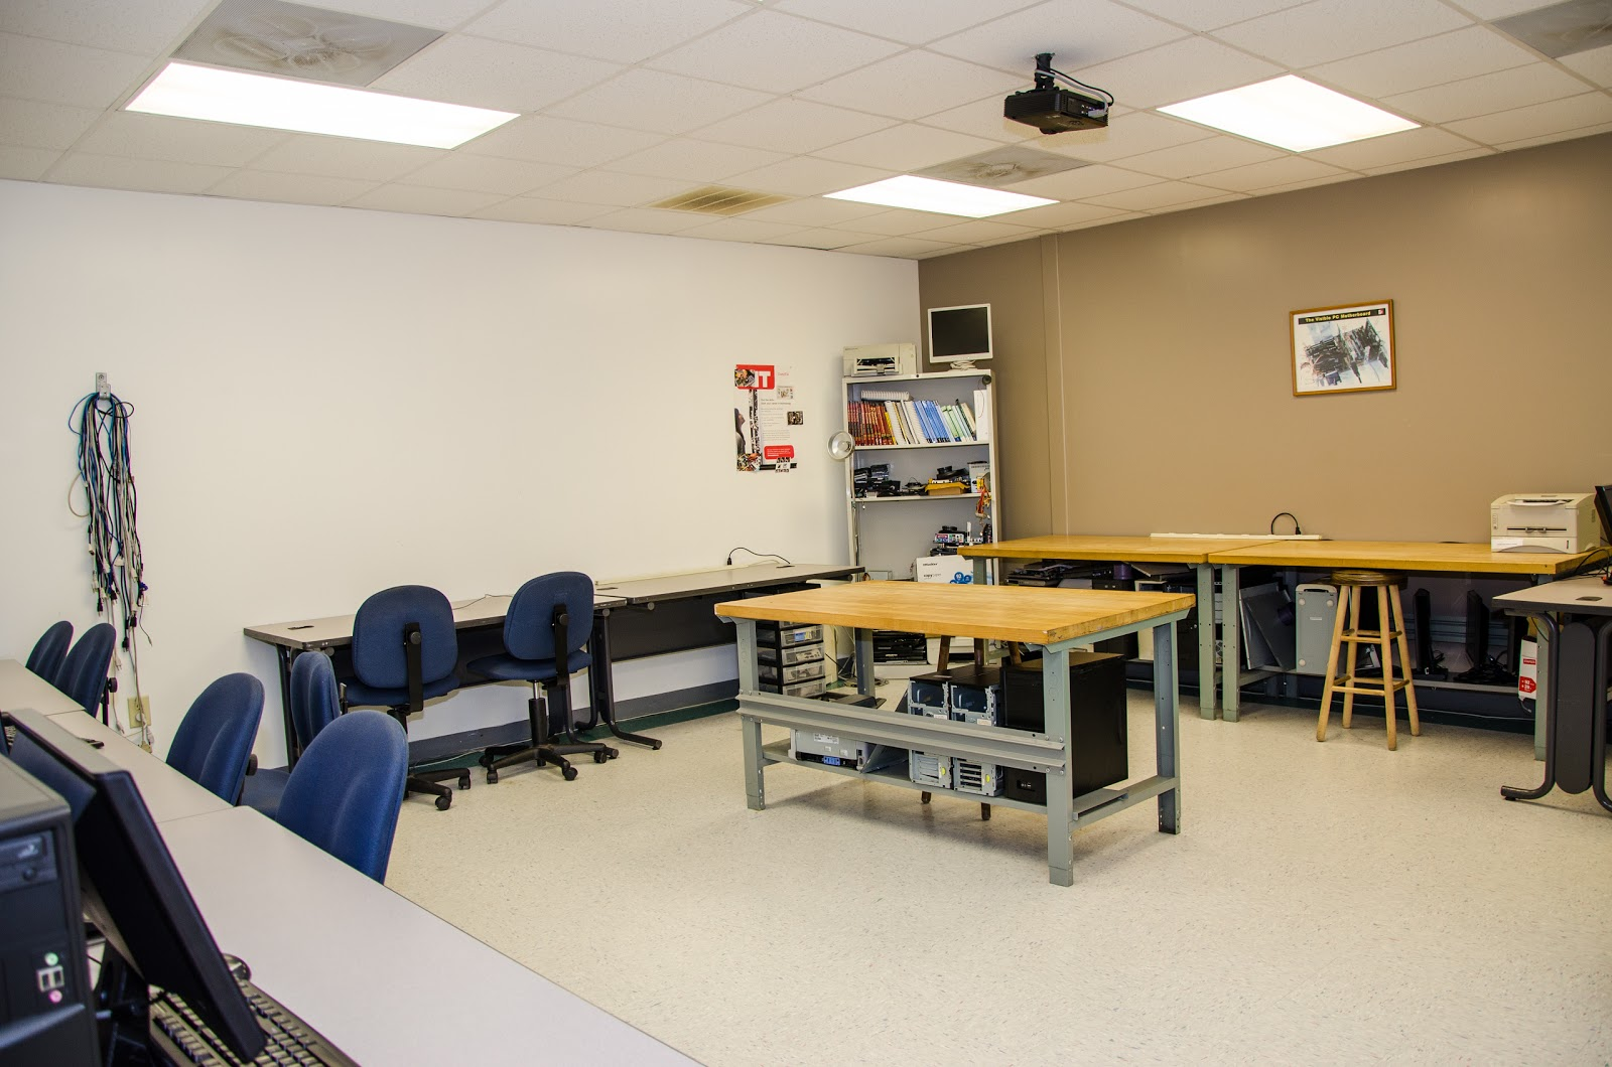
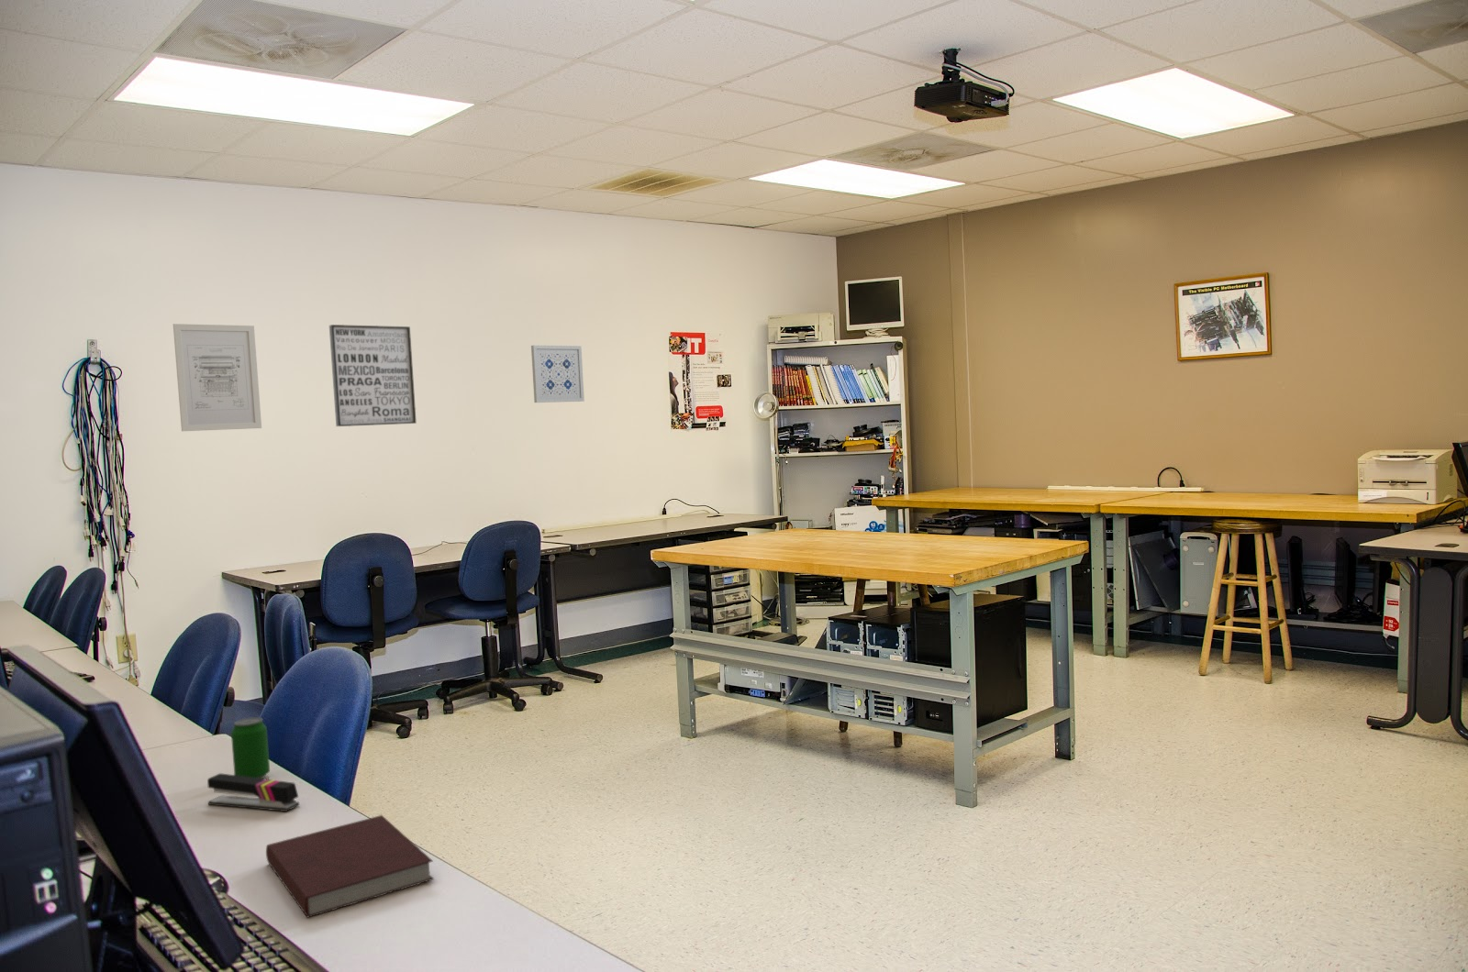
+ wall art [329,323,418,427]
+ stapler [206,772,301,813]
+ wall art [531,345,586,404]
+ notebook [265,815,435,919]
+ wall art [173,323,263,432]
+ beverage can [230,716,270,779]
